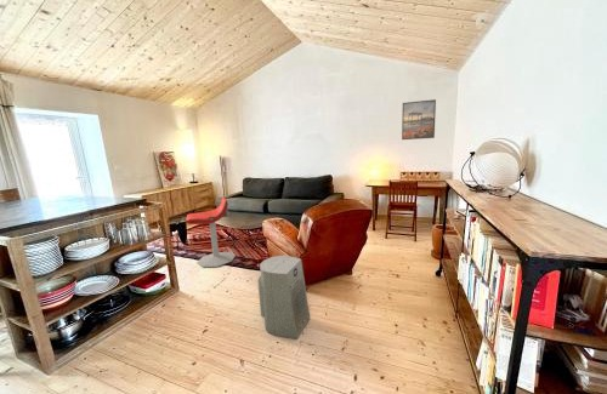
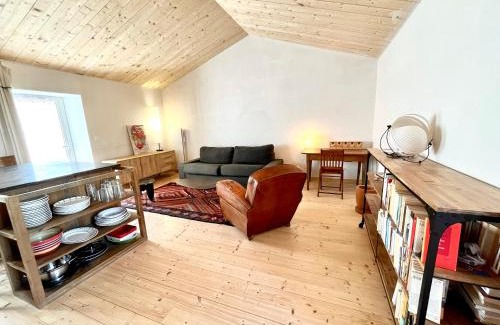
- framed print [401,98,437,141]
- stool [185,196,237,268]
- fan [257,255,311,339]
